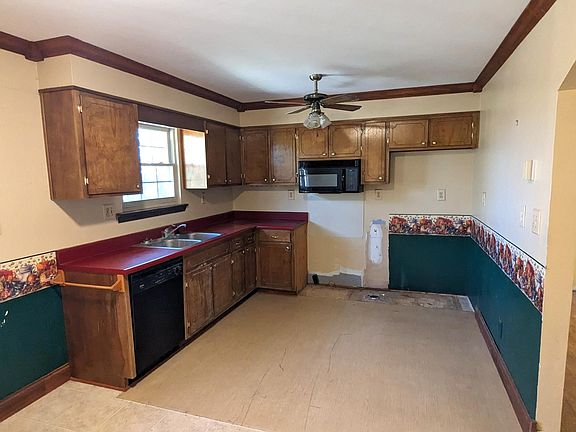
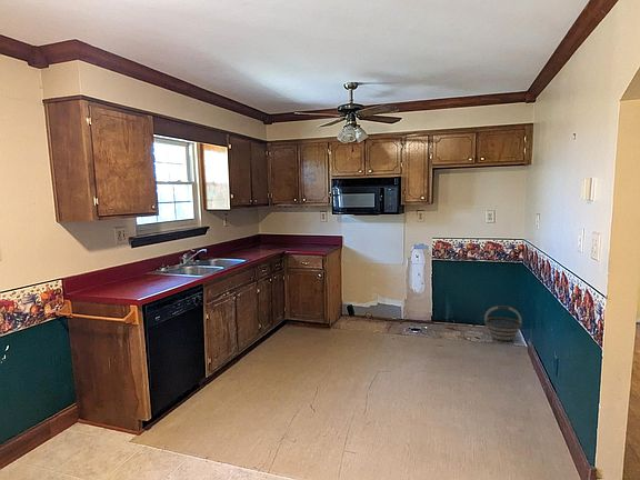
+ bucket [483,304,523,342]
